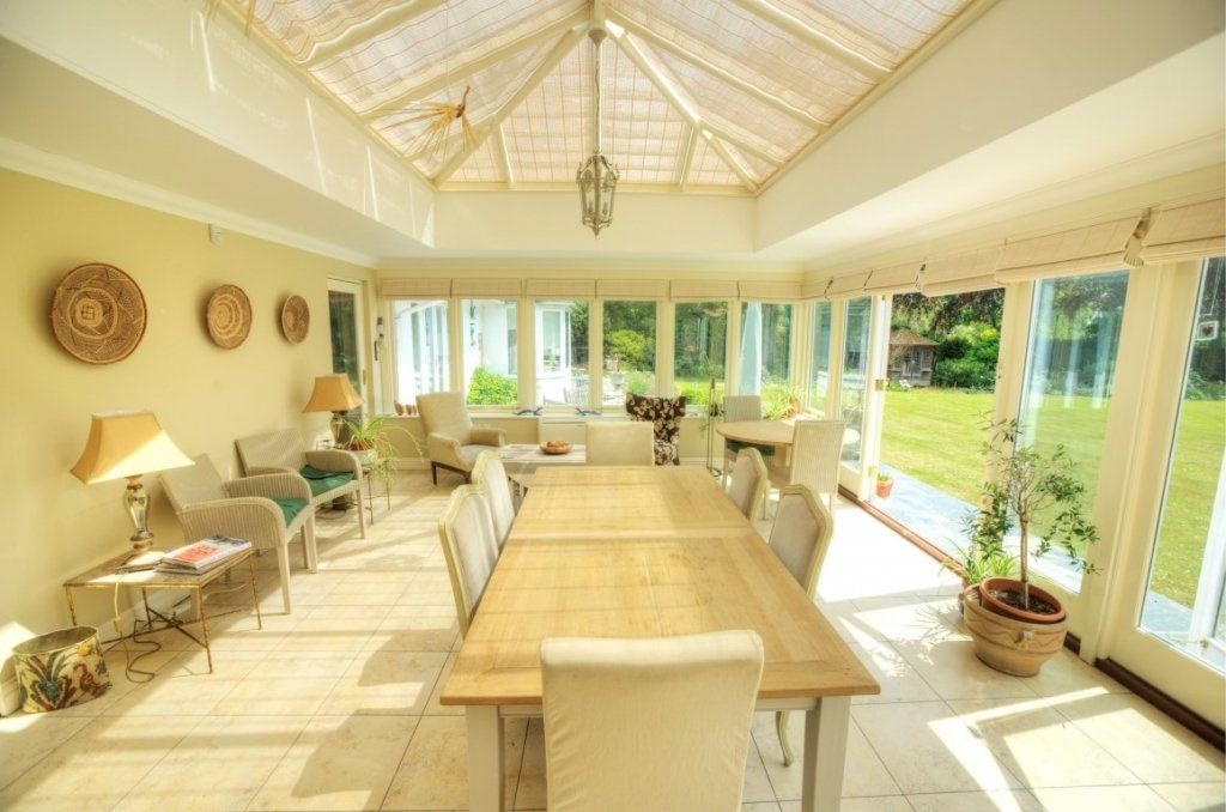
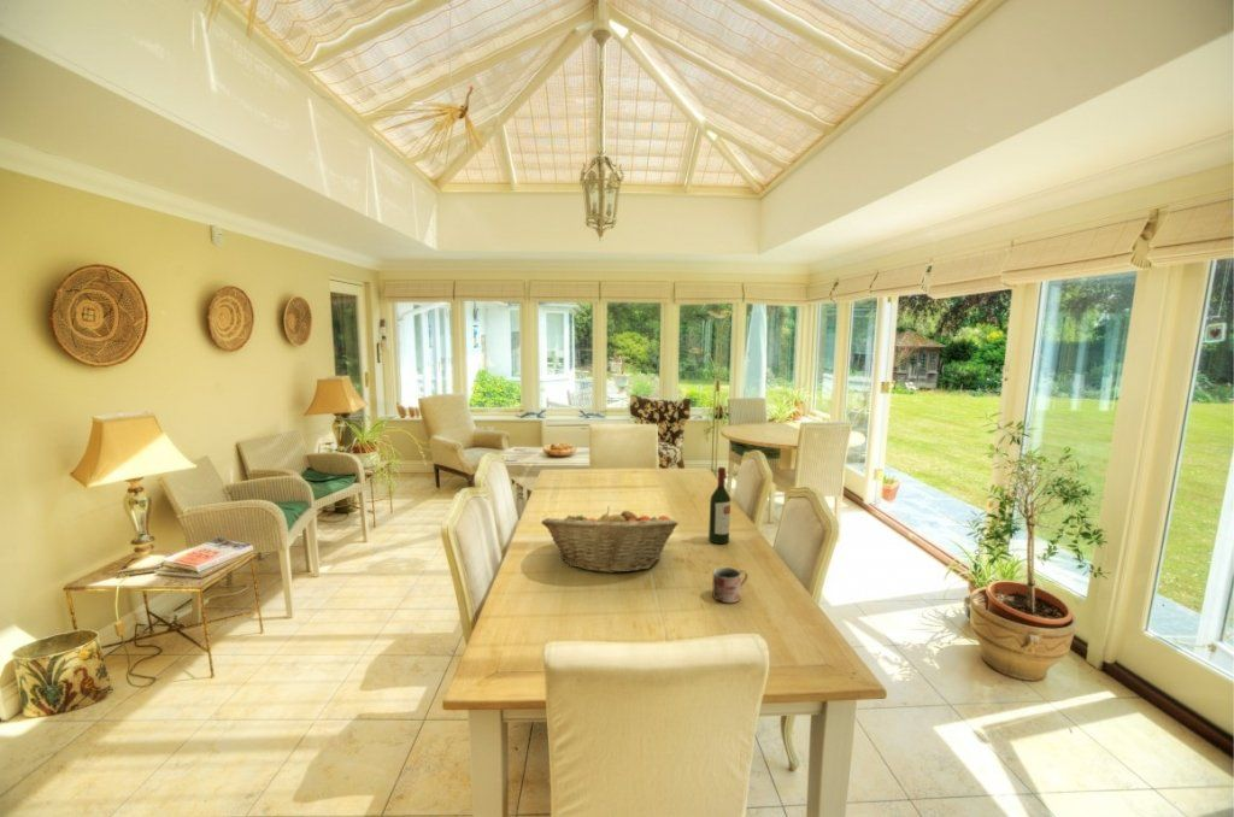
+ mug [711,566,750,604]
+ wine bottle [707,466,731,545]
+ fruit basket [540,505,680,575]
